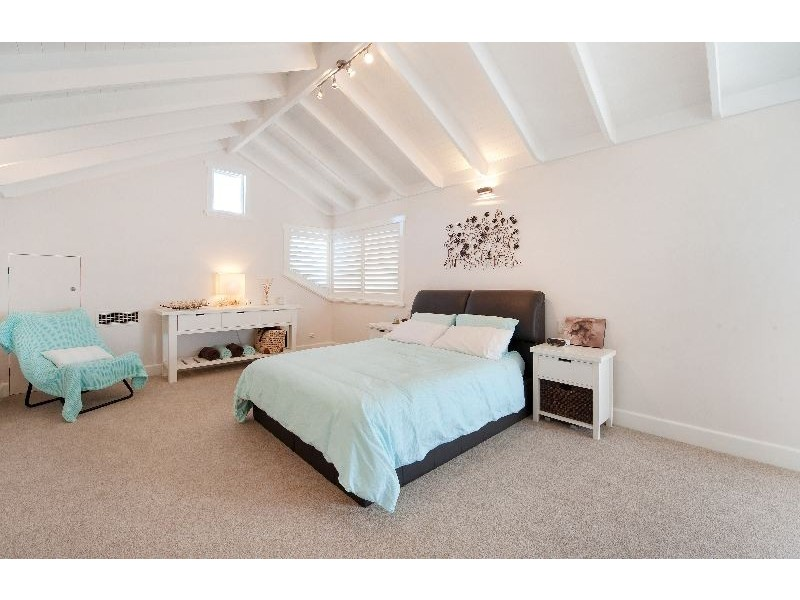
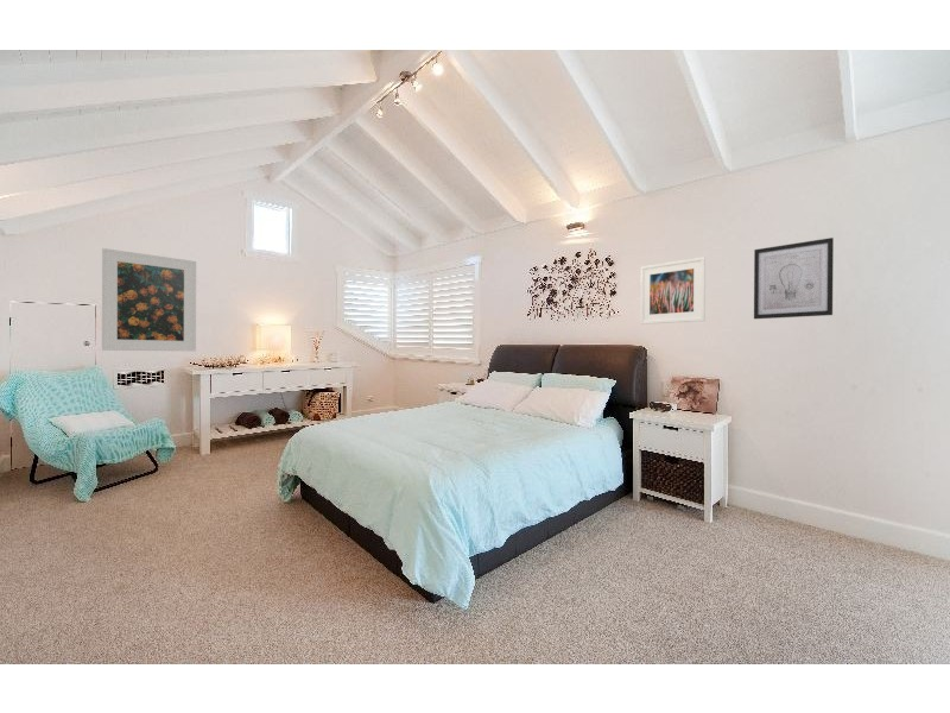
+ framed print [101,247,197,352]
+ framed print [639,255,707,326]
+ wall art [753,236,835,320]
